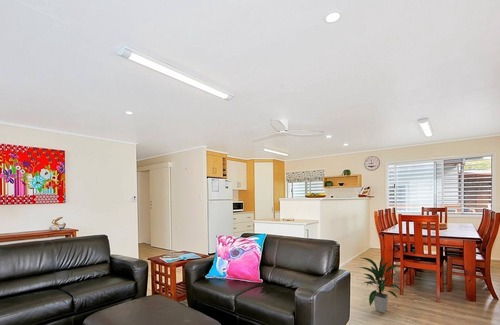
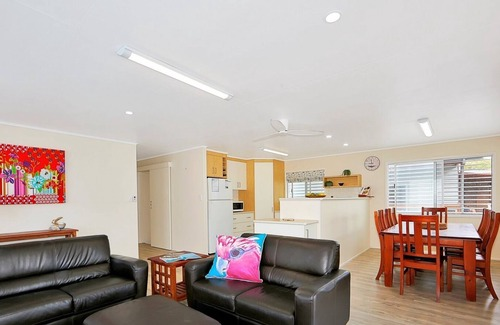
- indoor plant [358,255,403,313]
